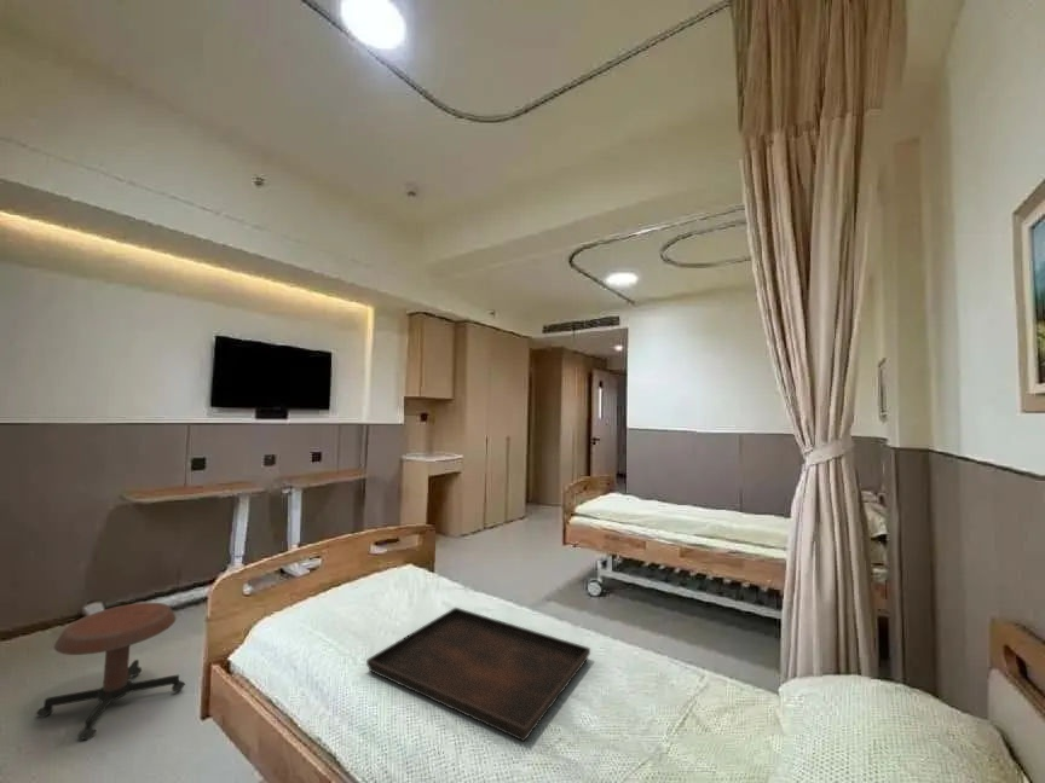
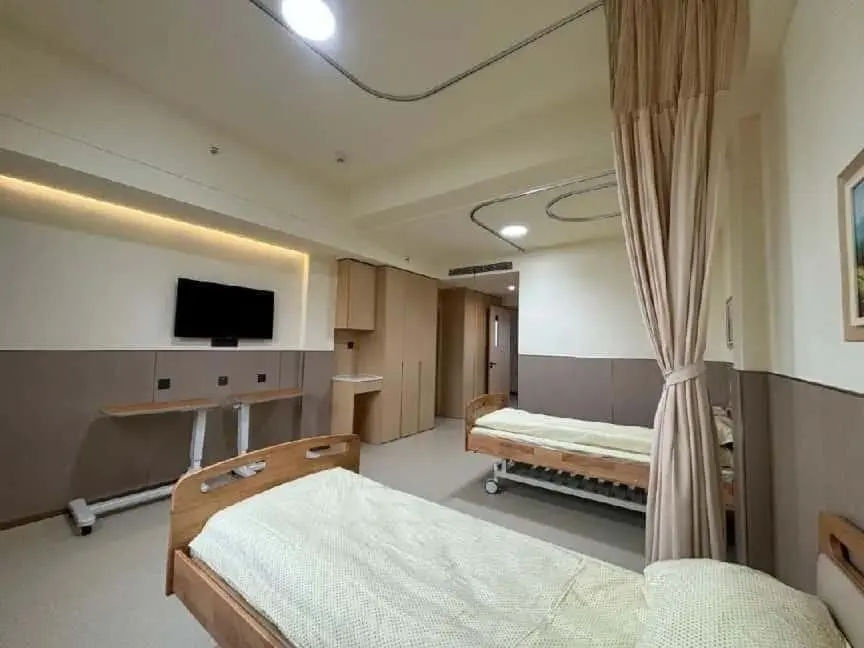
- serving tray [365,607,591,742]
- stool [35,602,186,741]
